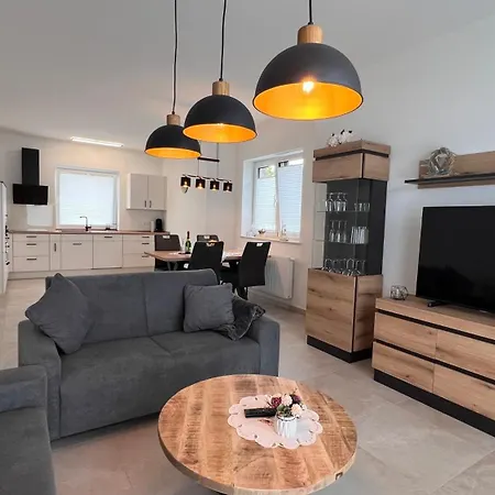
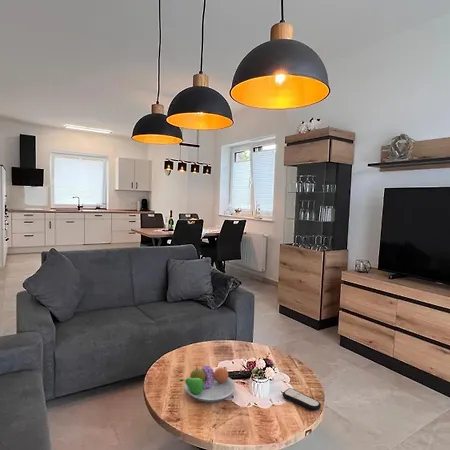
+ fruit bowl [179,364,236,403]
+ remote control [282,387,322,412]
